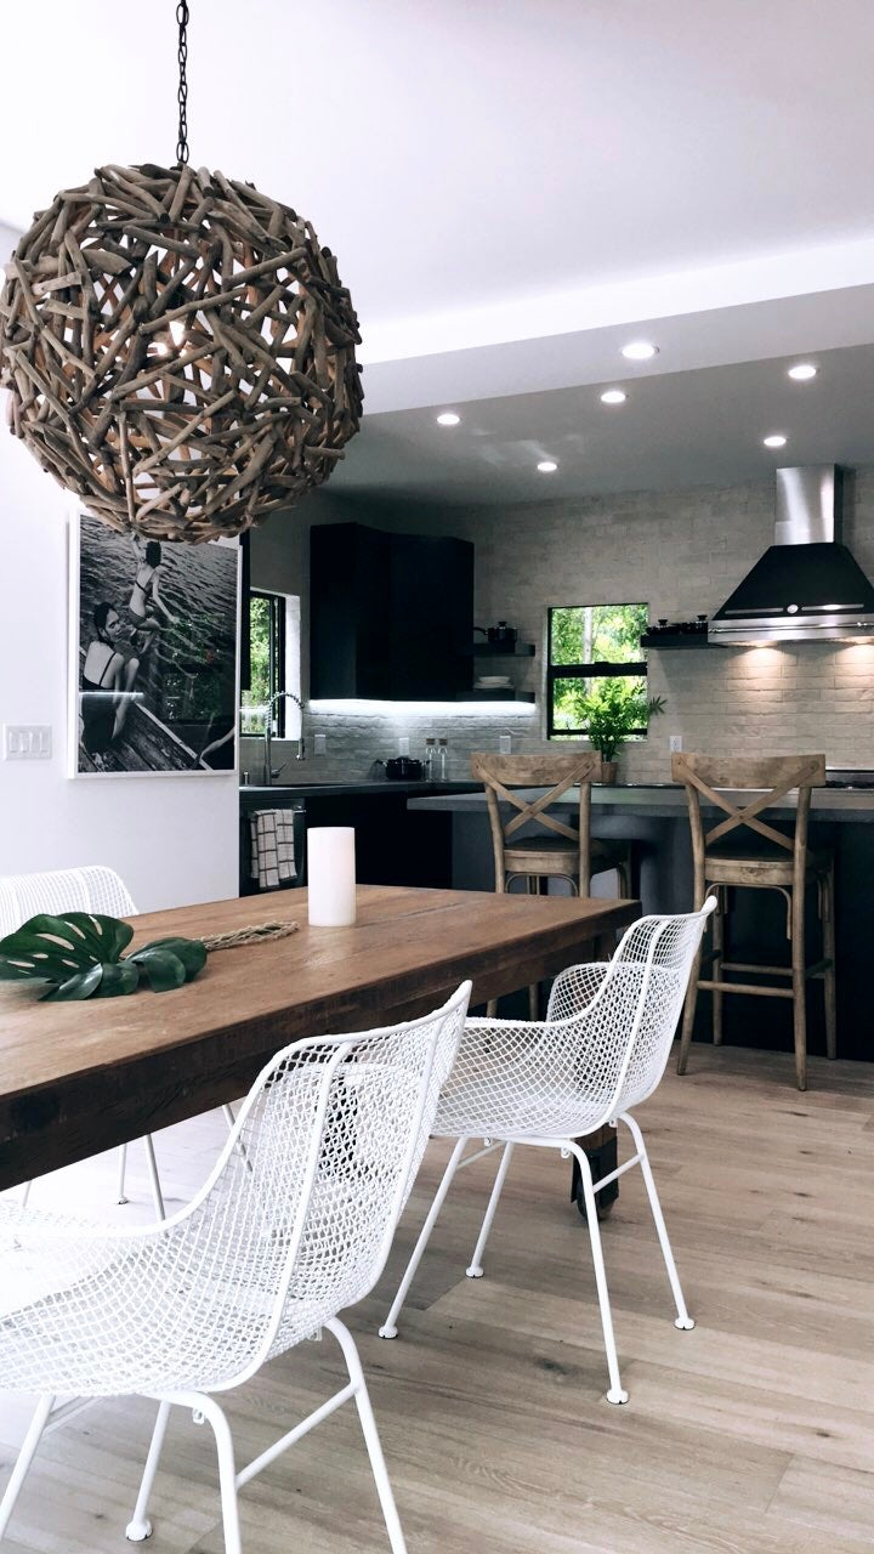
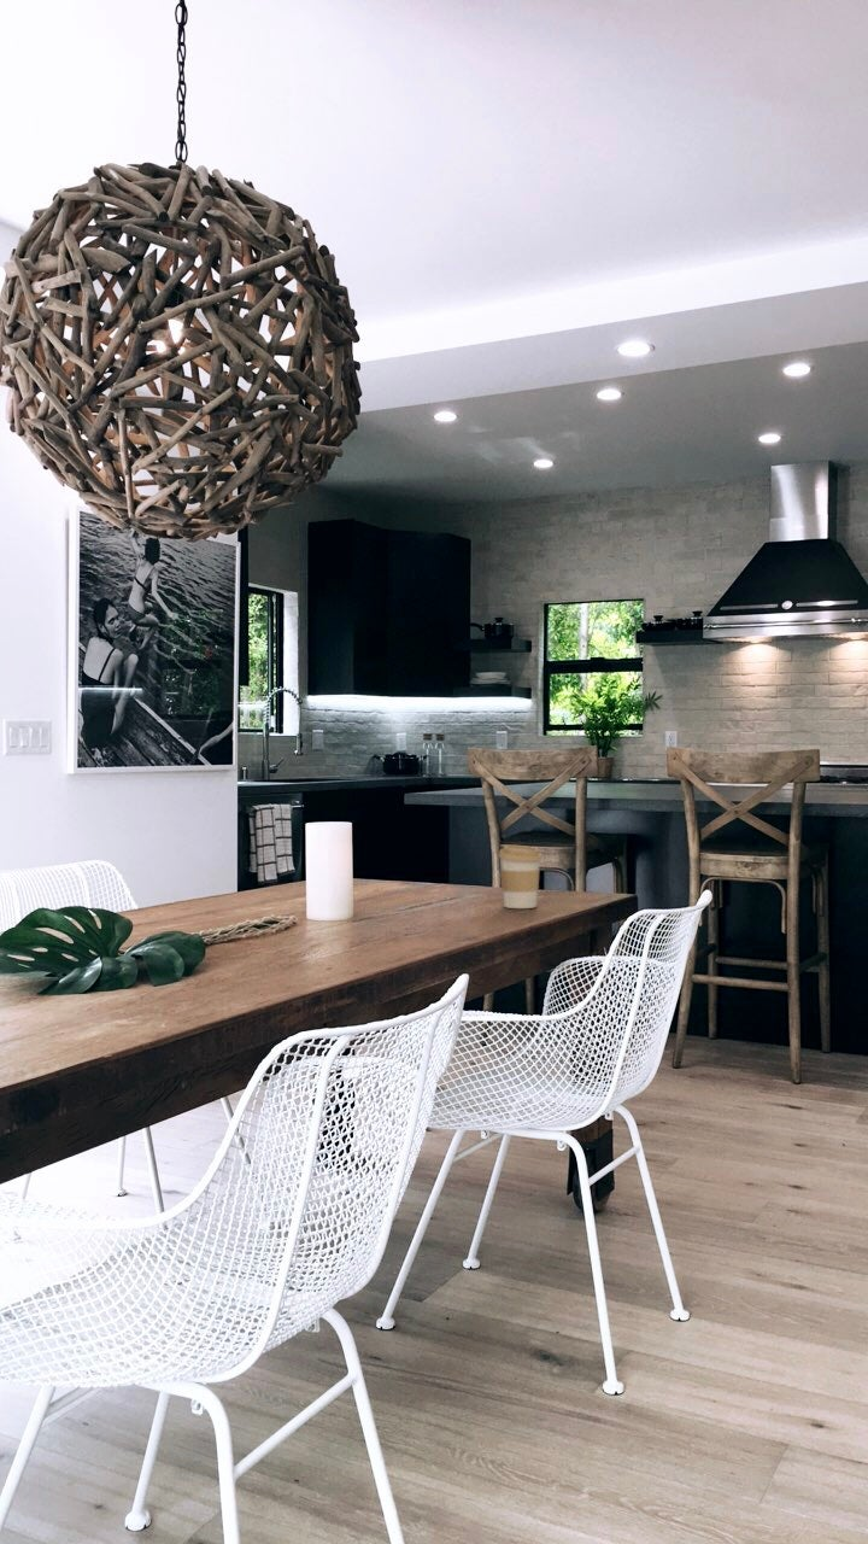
+ coffee cup [497,844,542,910]
